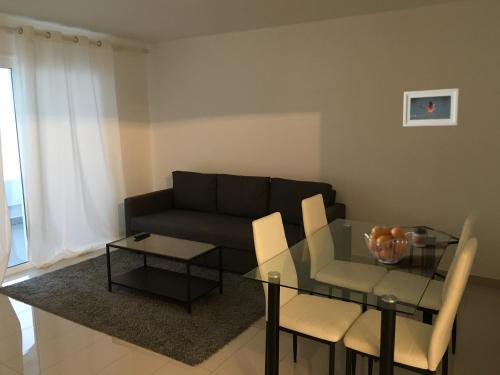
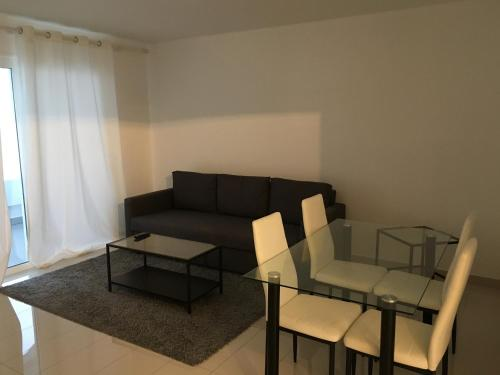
- fruit basket [363,225,415,265]
- coffee cup [411,225,429,248]
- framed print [402,87,460,127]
